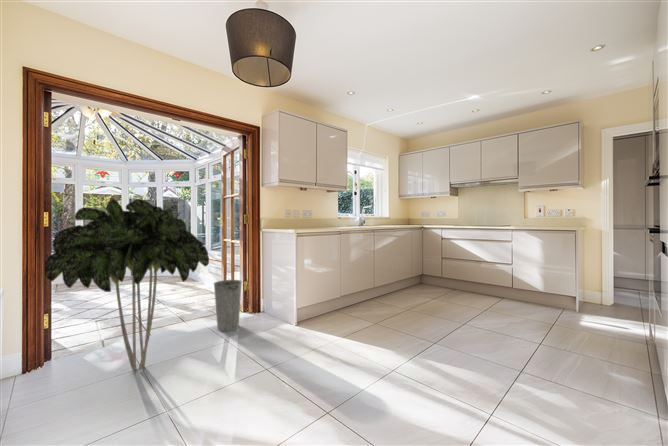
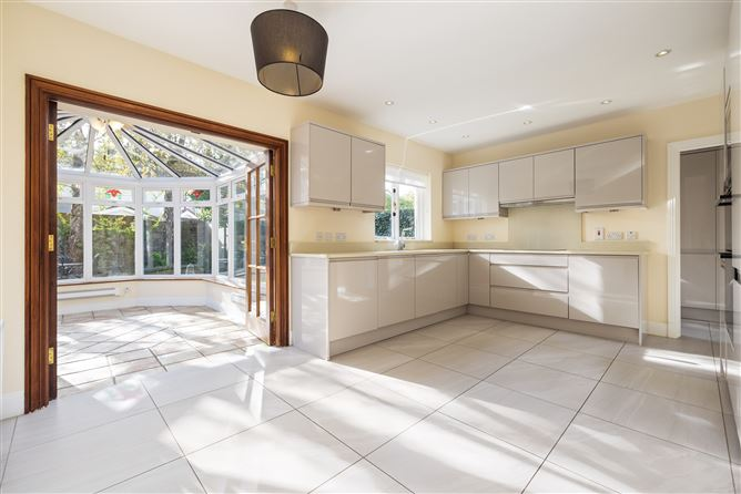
- indoor plant [44,198,210,372]
- bucket [213,279,243,332]
